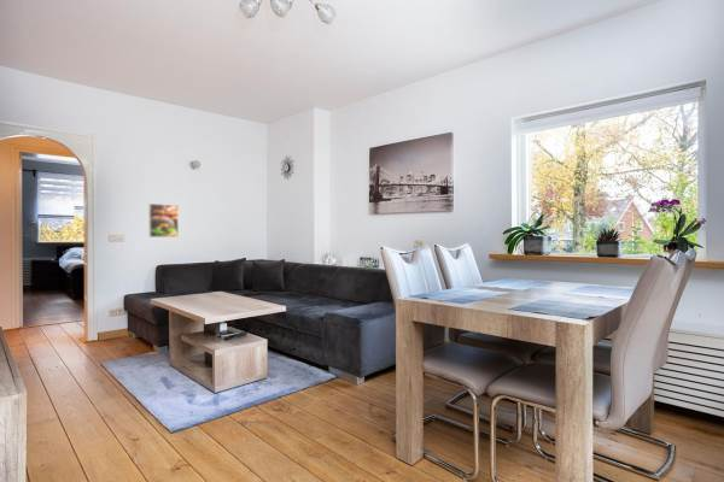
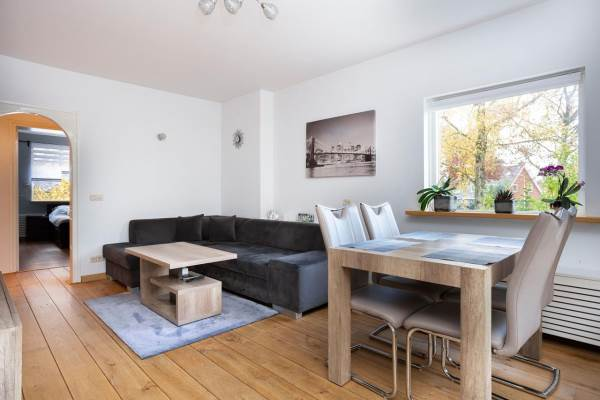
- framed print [147,202,180,239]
